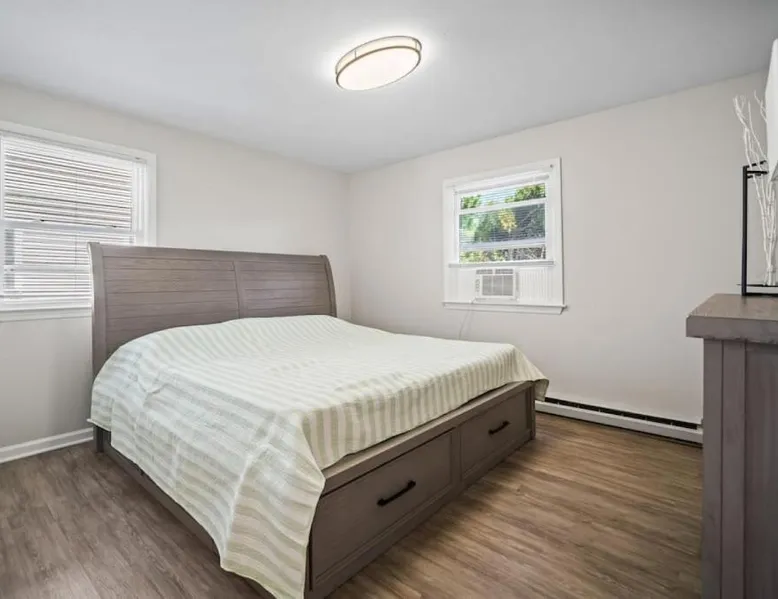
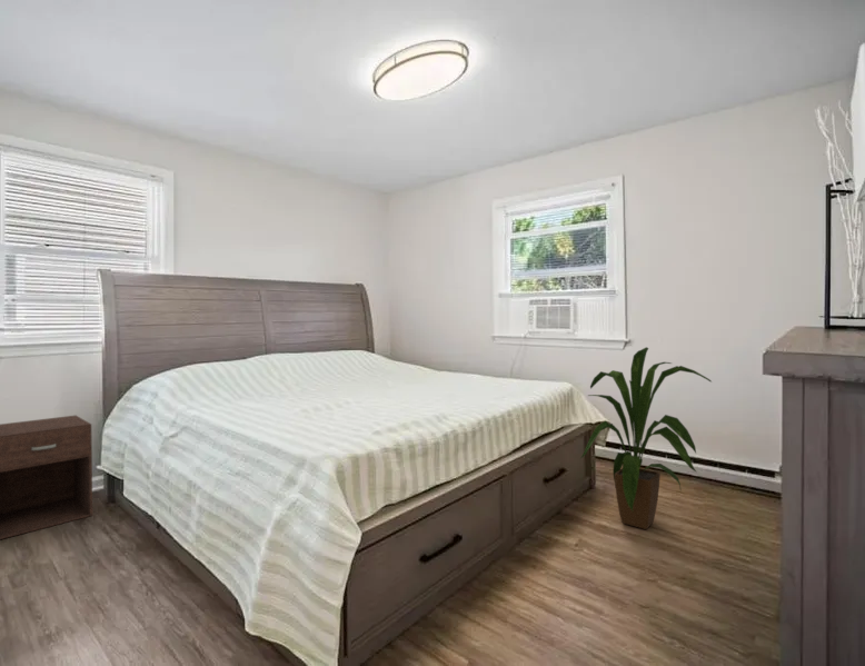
+ nightstand [0,415,93,540]
+ house plant [580,346,712,530]
